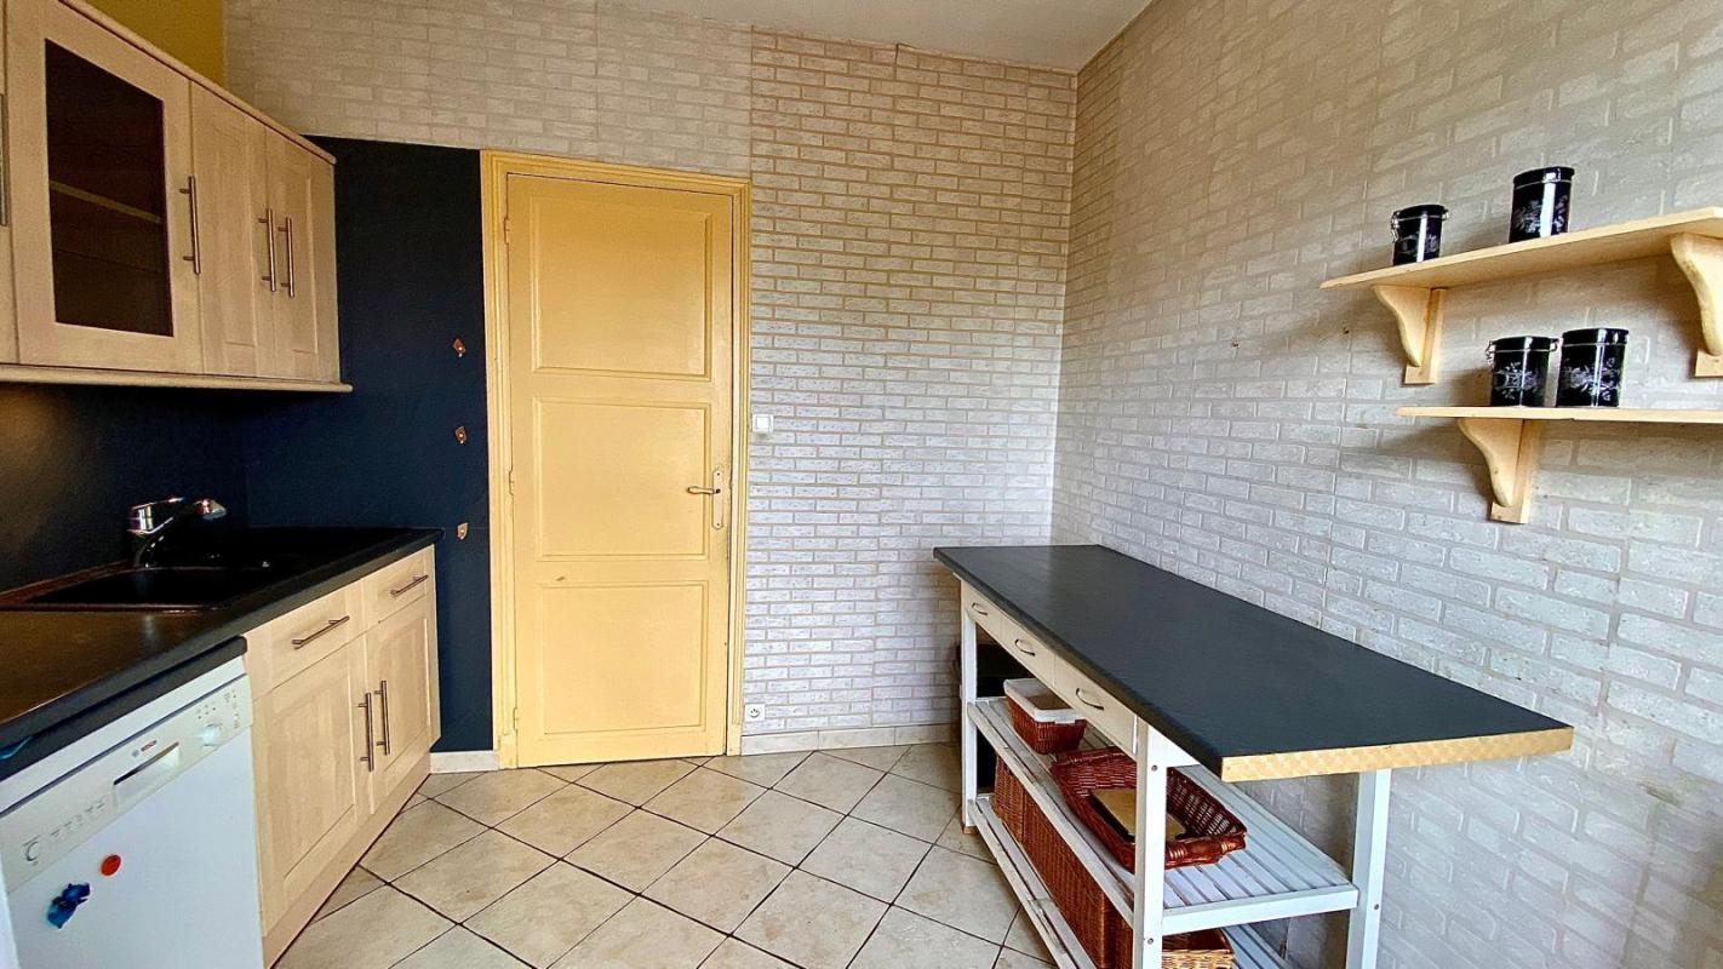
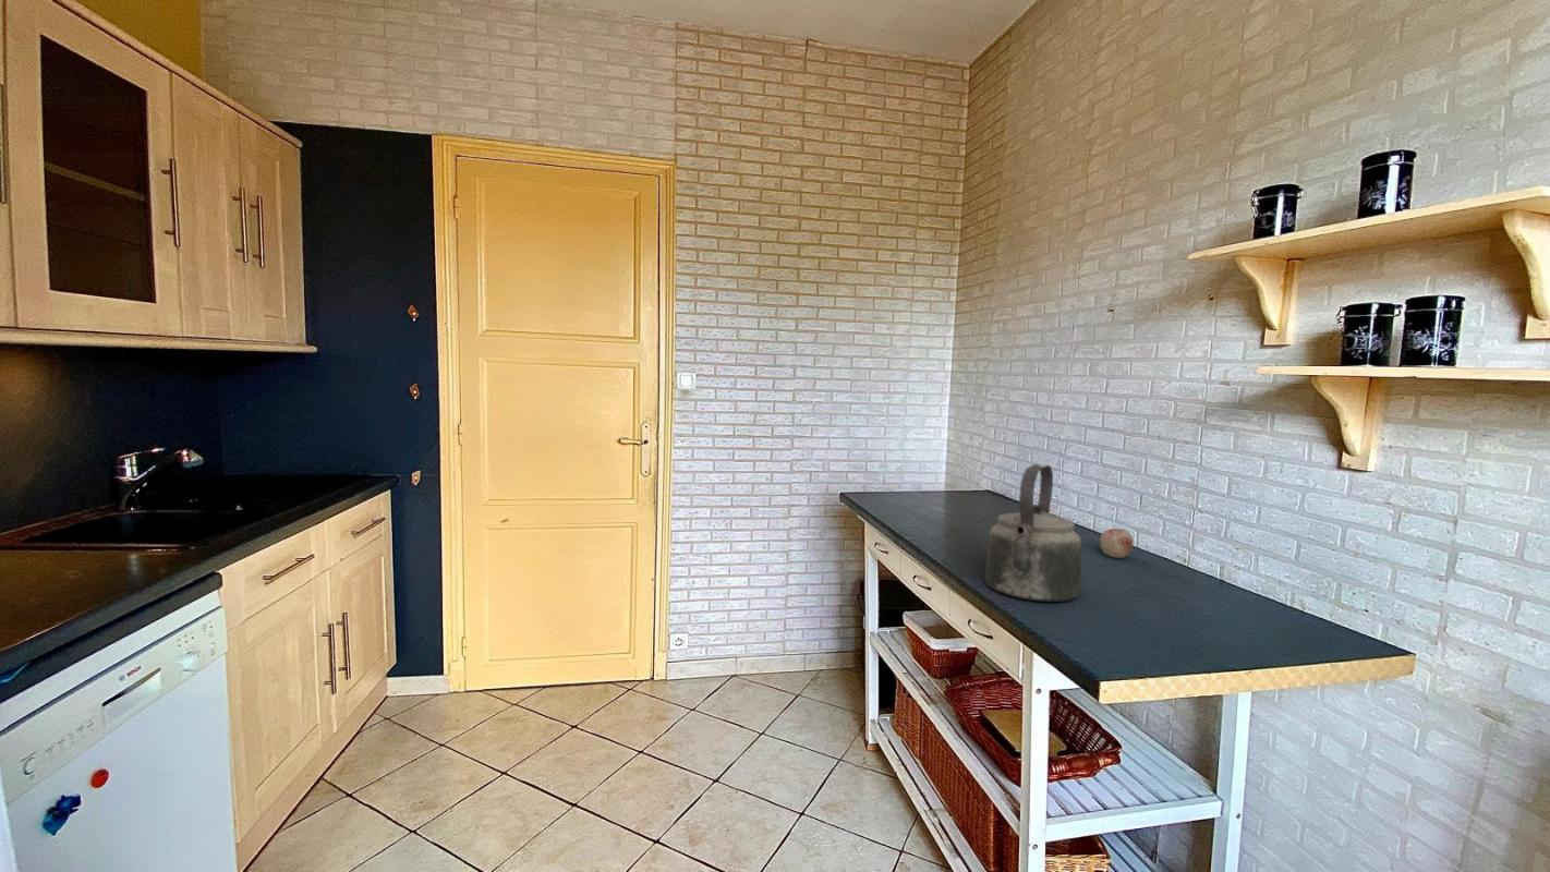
+ apple [1099,528,1134,559]
+ kettle [983,463,1082,603]
